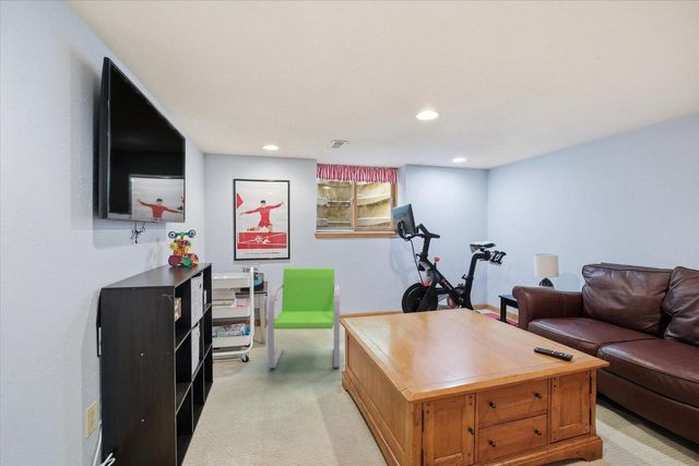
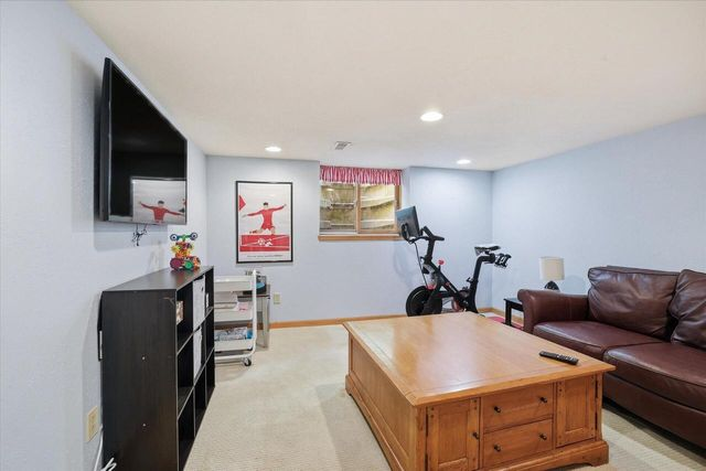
- armchair [266,267,341,369]
